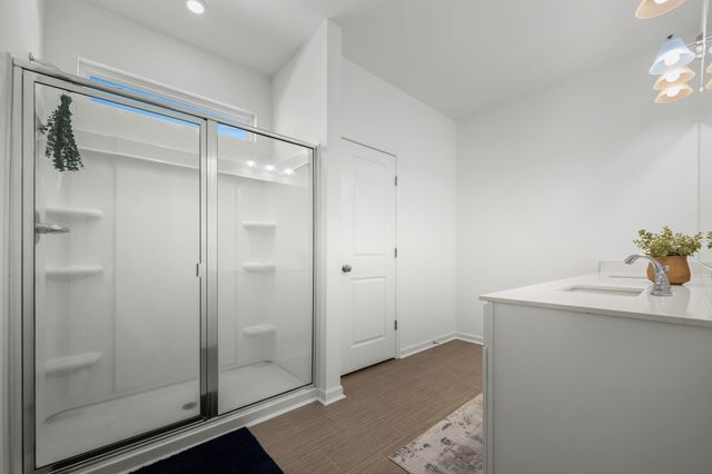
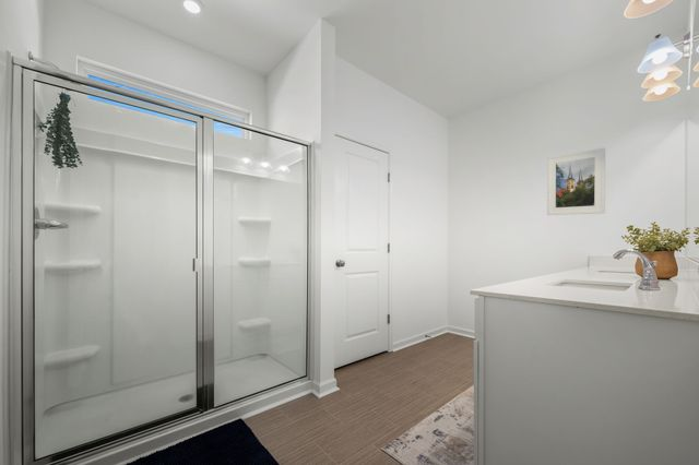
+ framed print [546,146,606,216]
